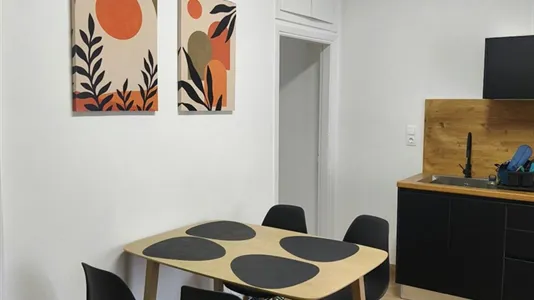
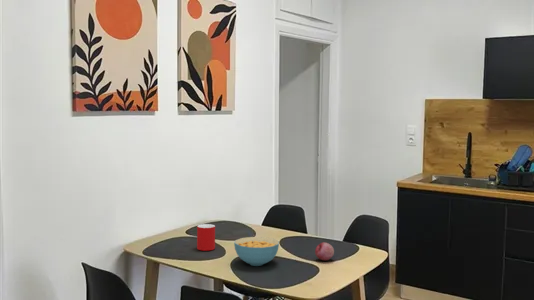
+ cup [196,223,216,252]
+ fruit [314,241,335,261]
+ cereal bowl [233,236,280,267]
